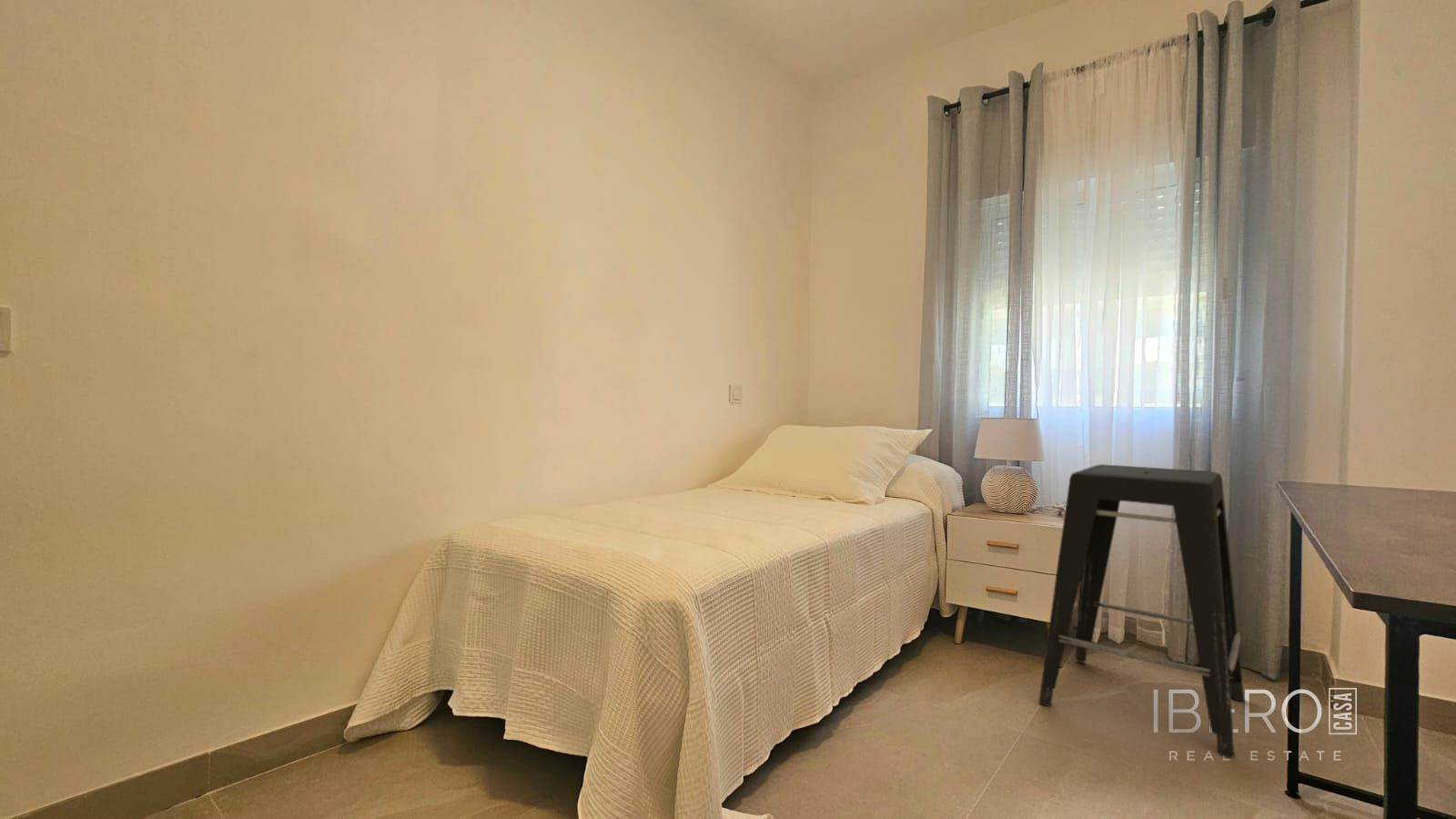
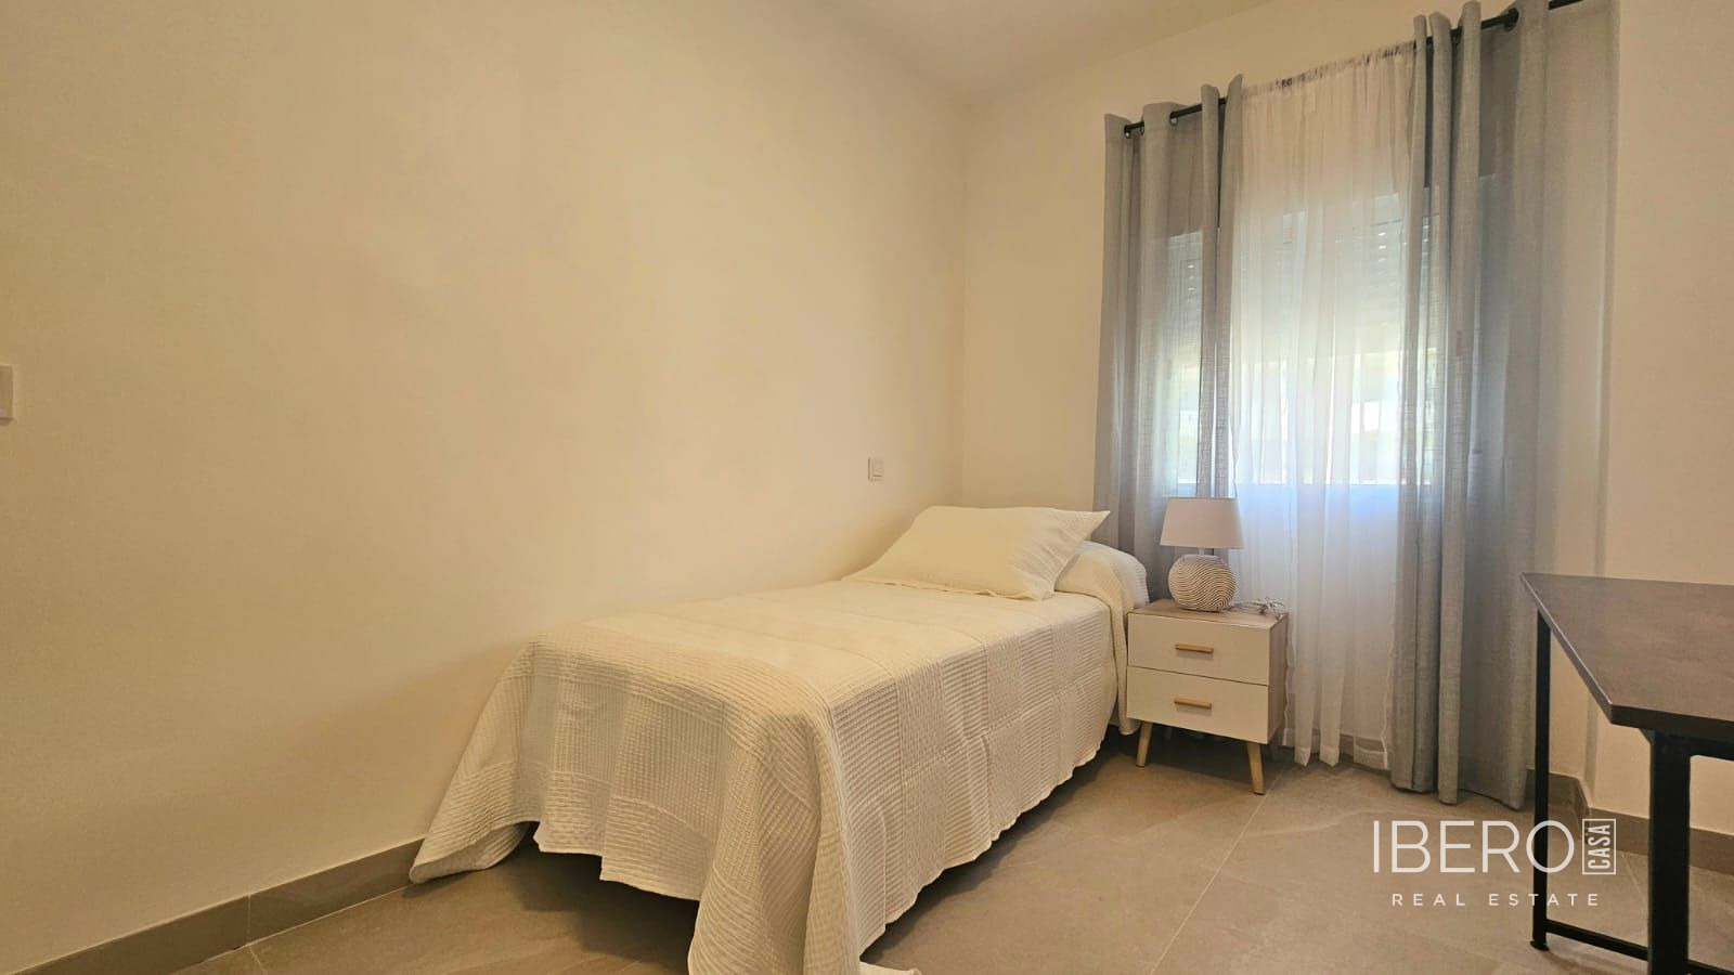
- stool [1038,463,1245,759]
